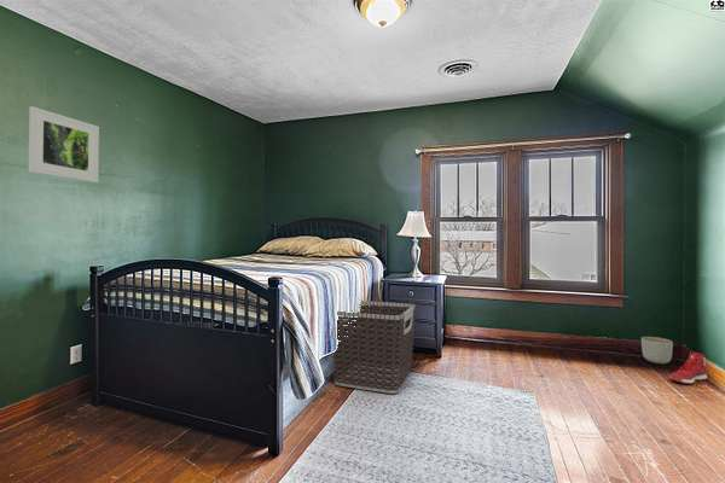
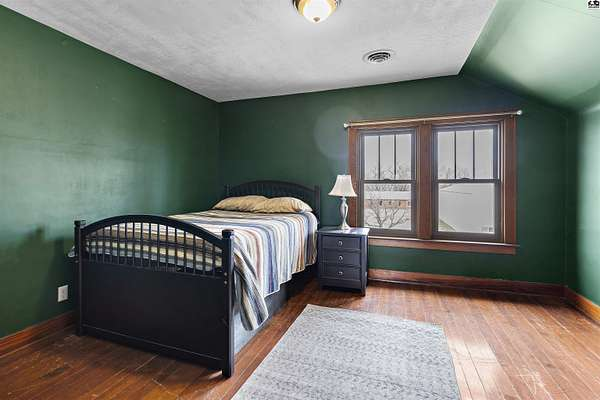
- sneaker [668,350,708,385]
- planter [640,336,674,365]
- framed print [28,105,100,184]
- clothes hamper [332,299,417,395]
